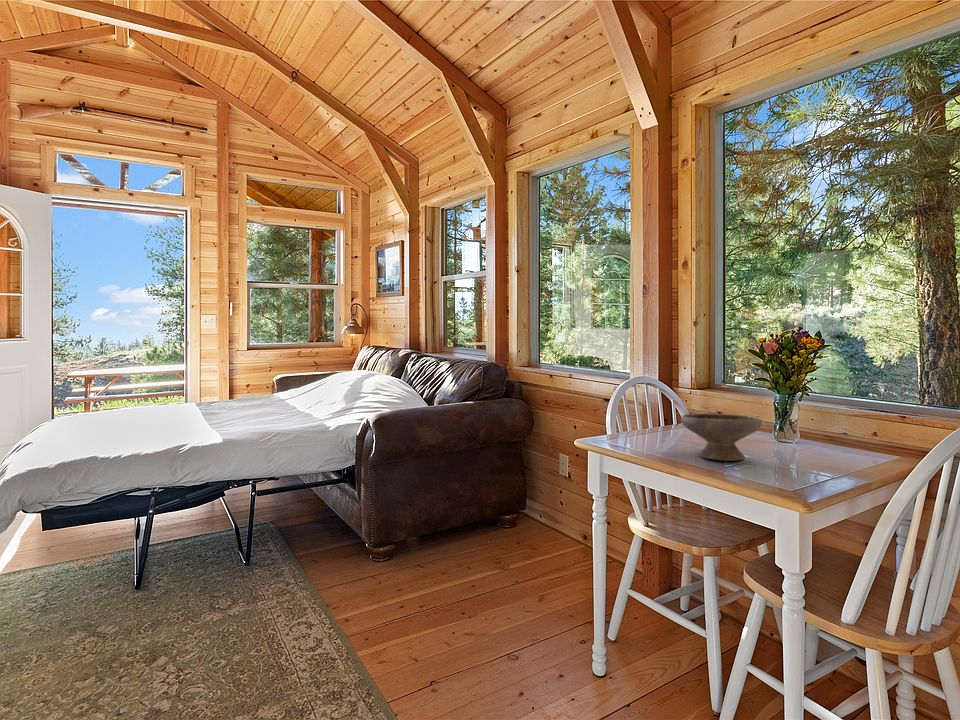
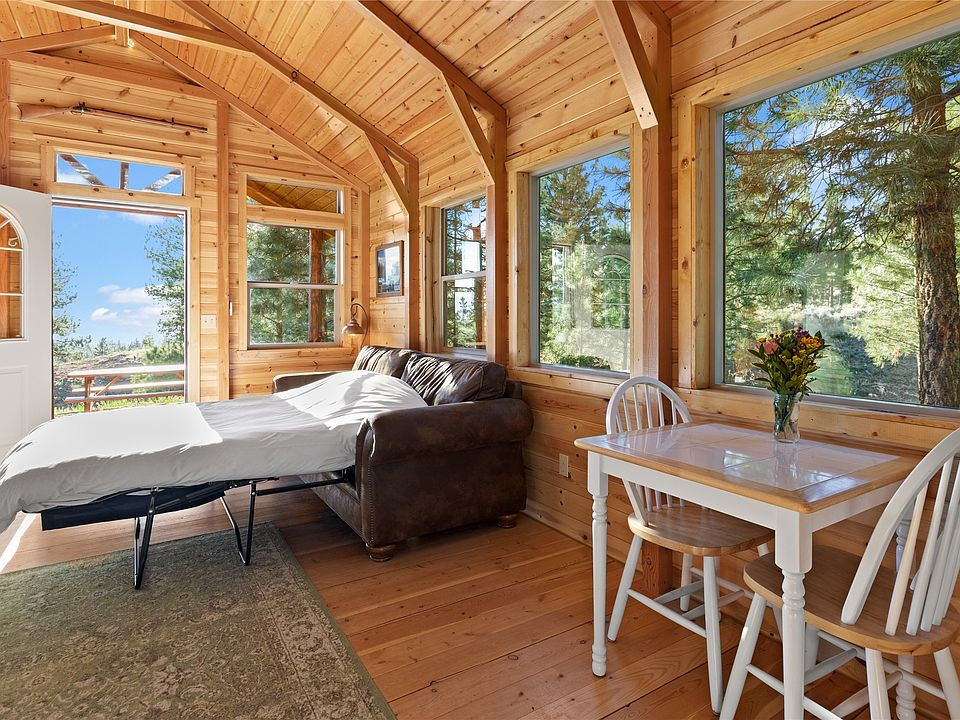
- bowl [680,412,763,462]
